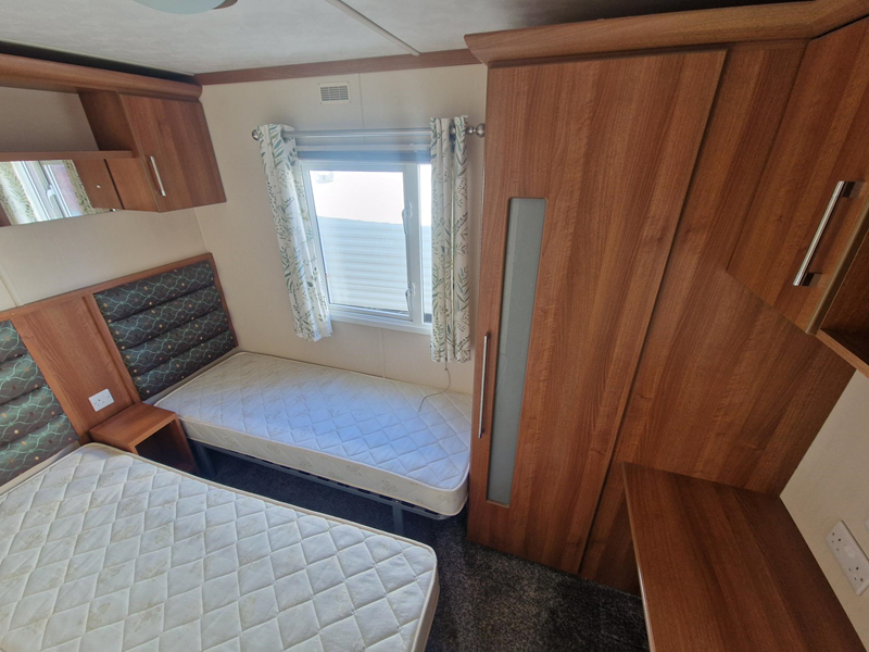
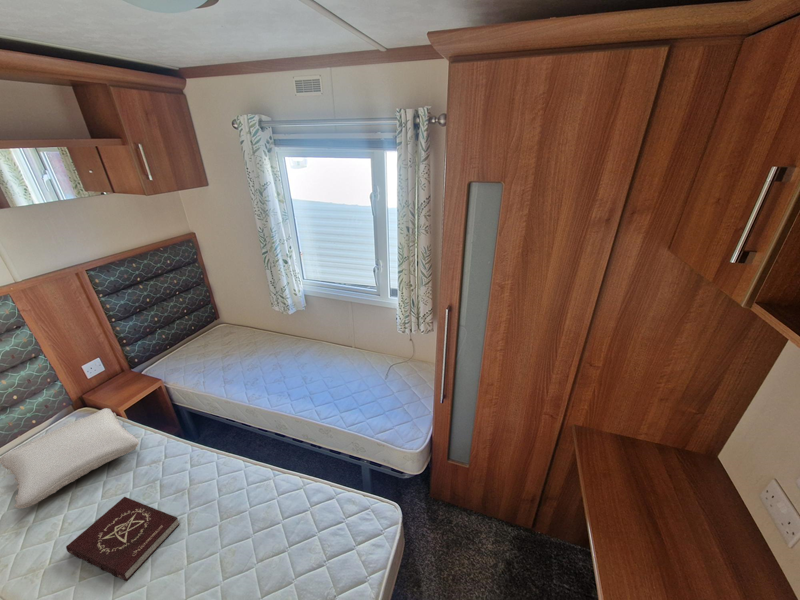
+ book [65,496,181,582]
+ pillow [0,407,140,509]
